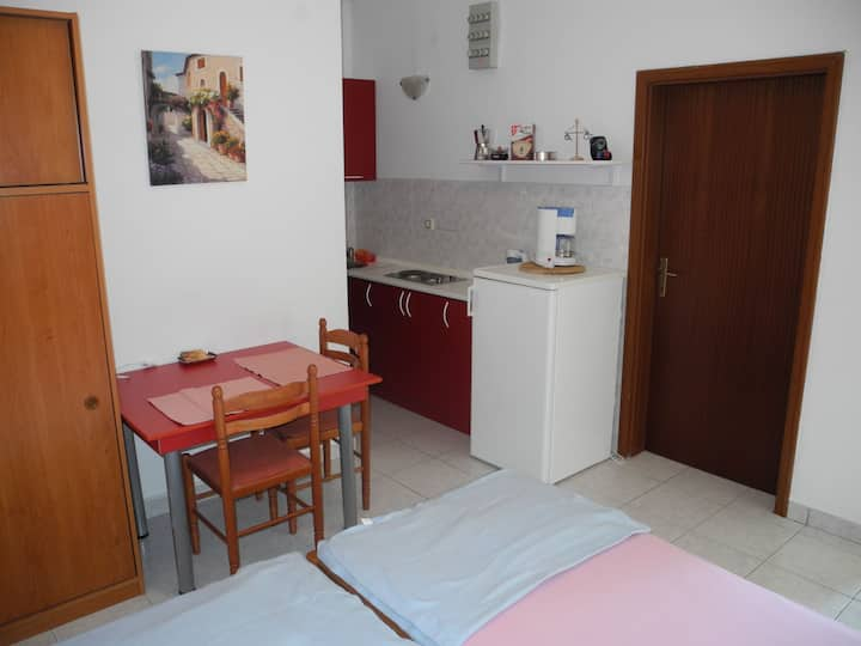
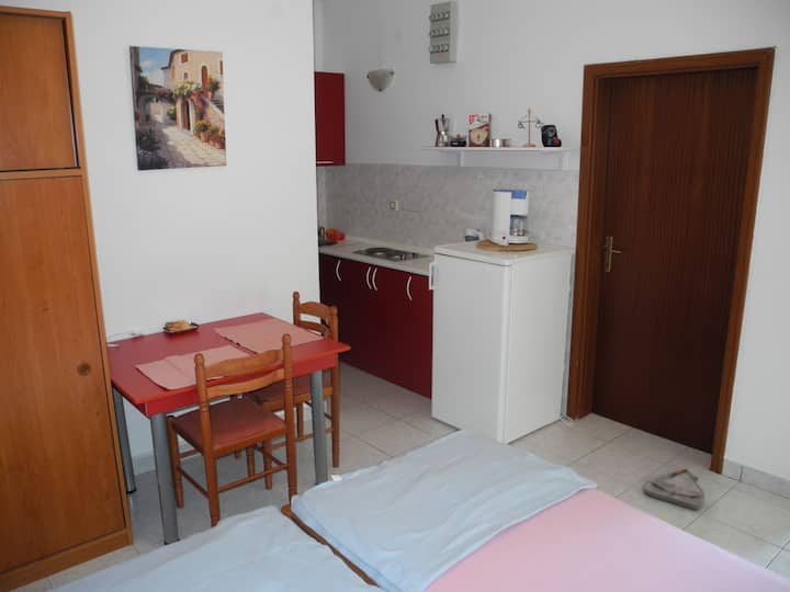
+ bag [643,467,706,511]
